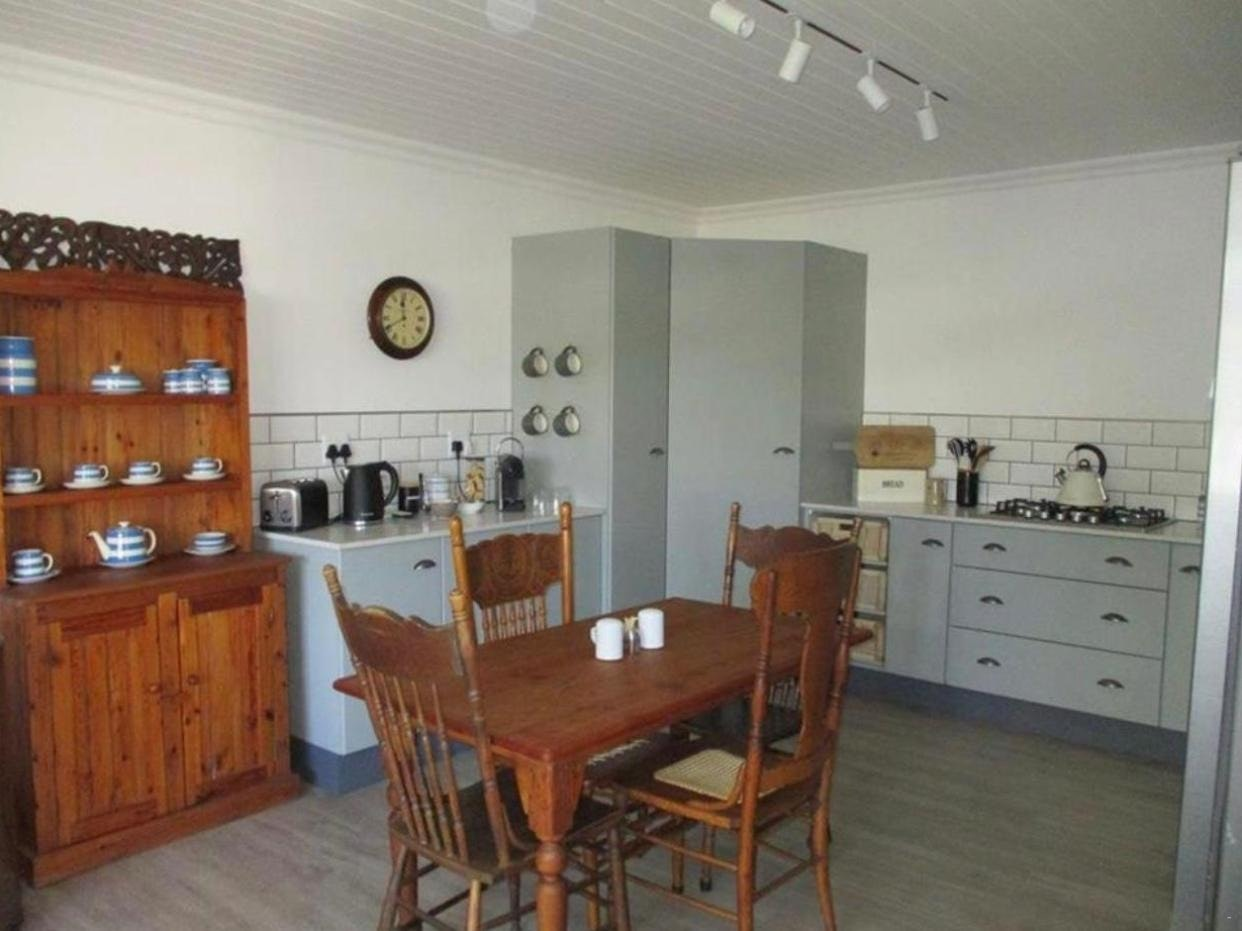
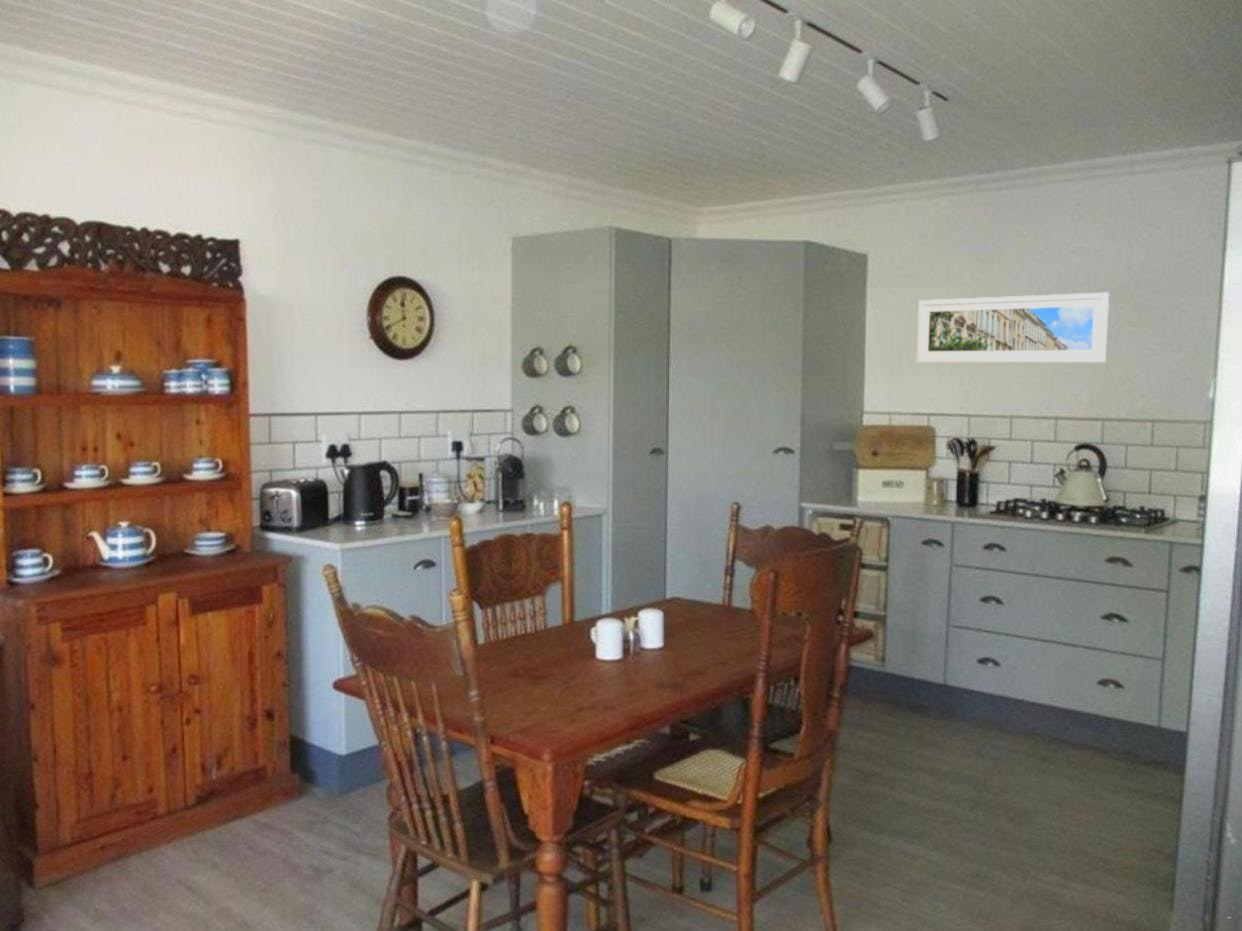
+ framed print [916,291,1110,364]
